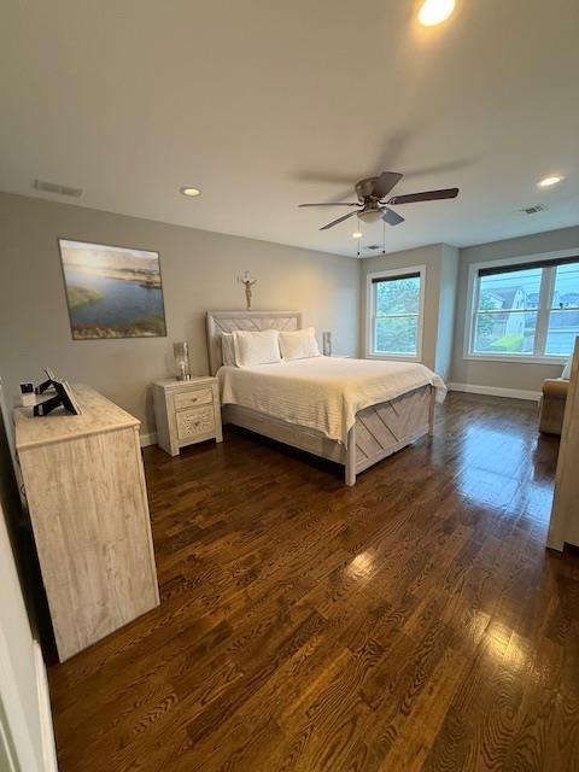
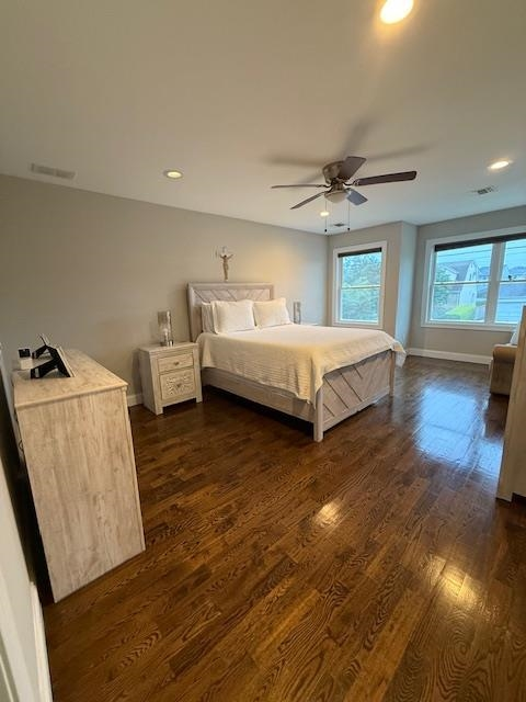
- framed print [55,236,169,341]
